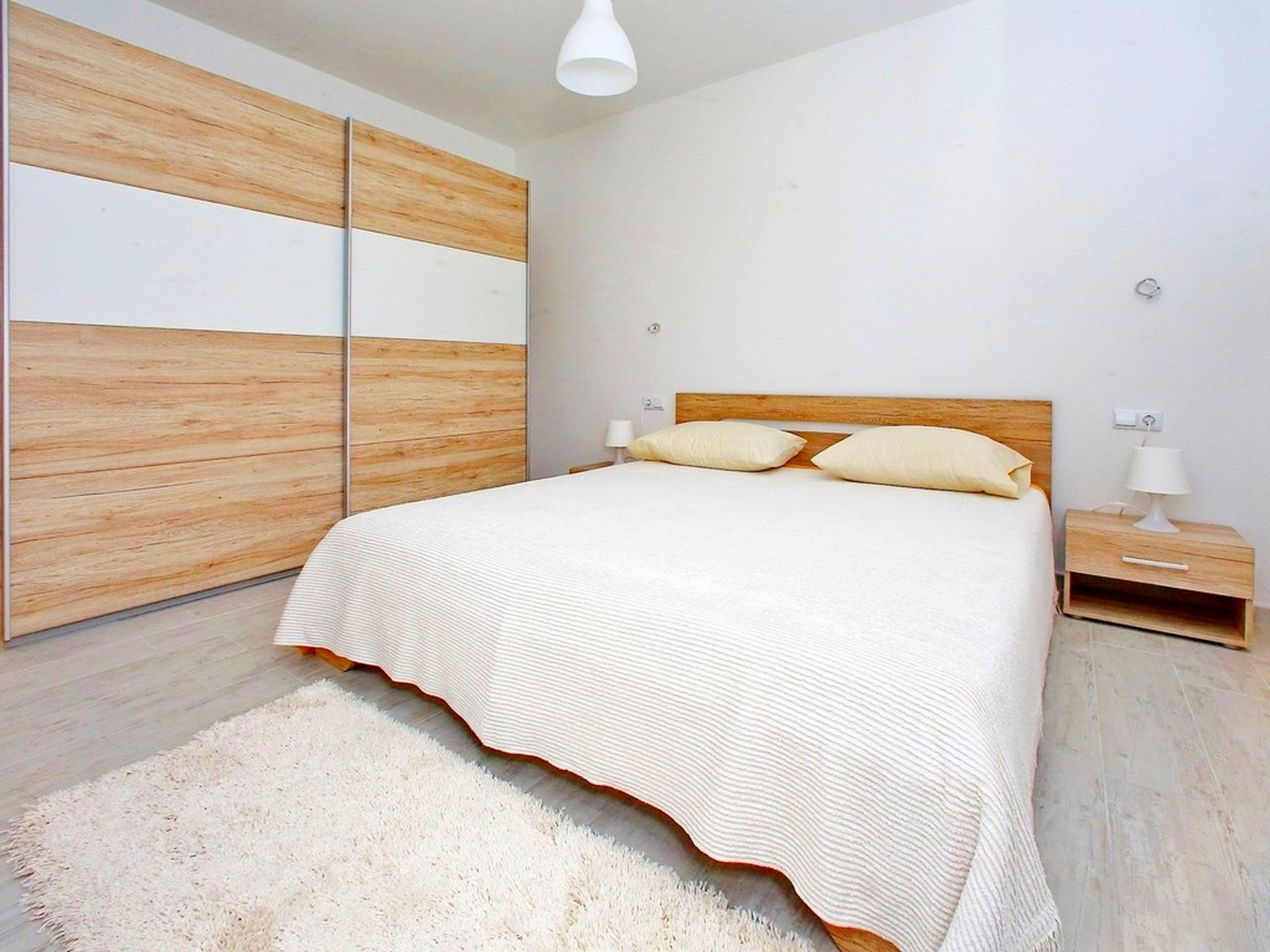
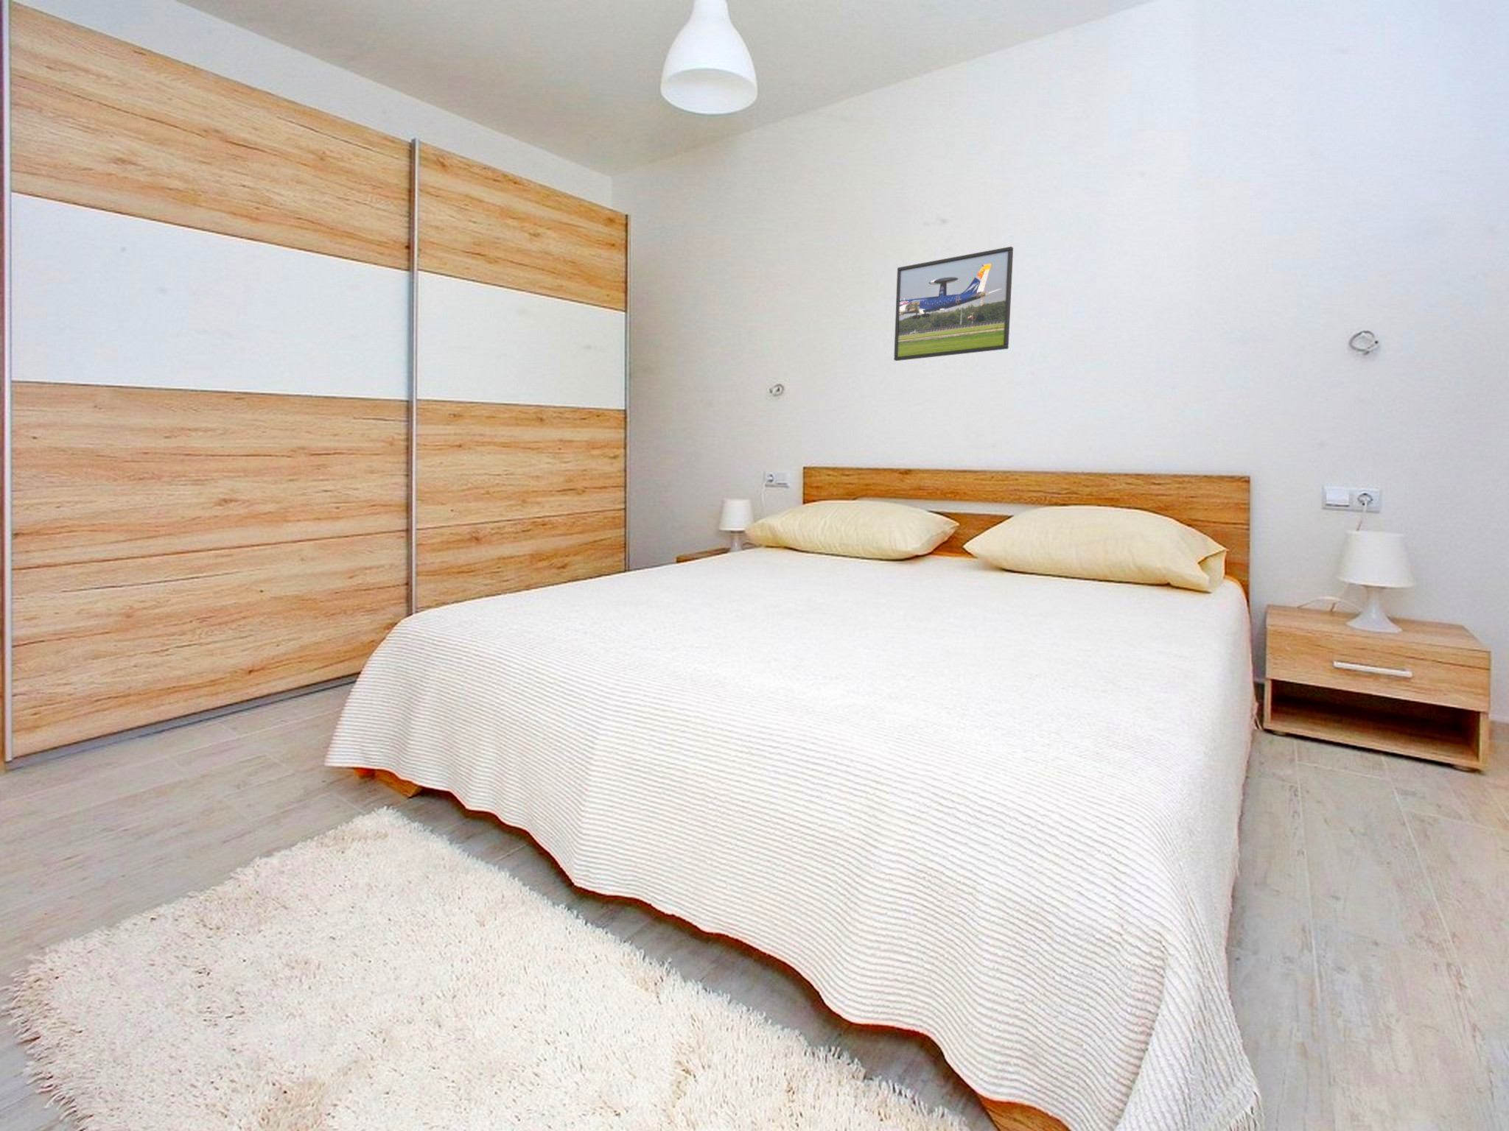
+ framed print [894,246,1014,361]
